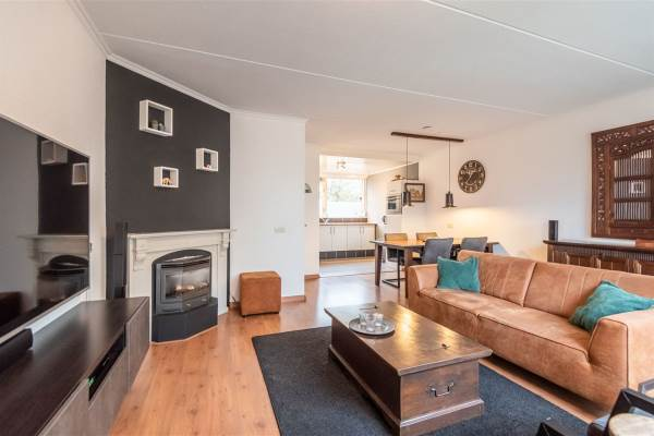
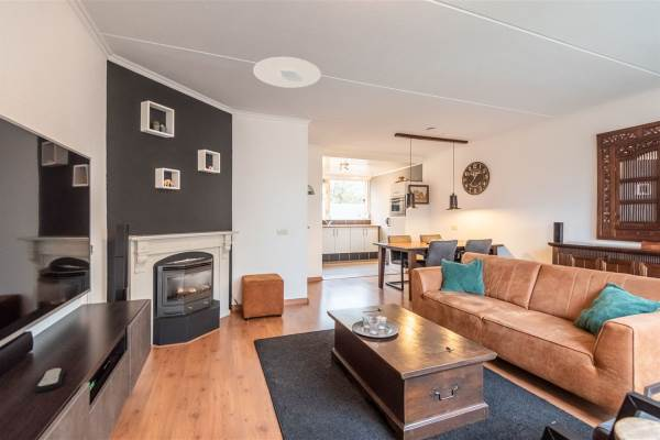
+ ceiling light [252,56,322,89]
+ remote control [33,366,66,393]
